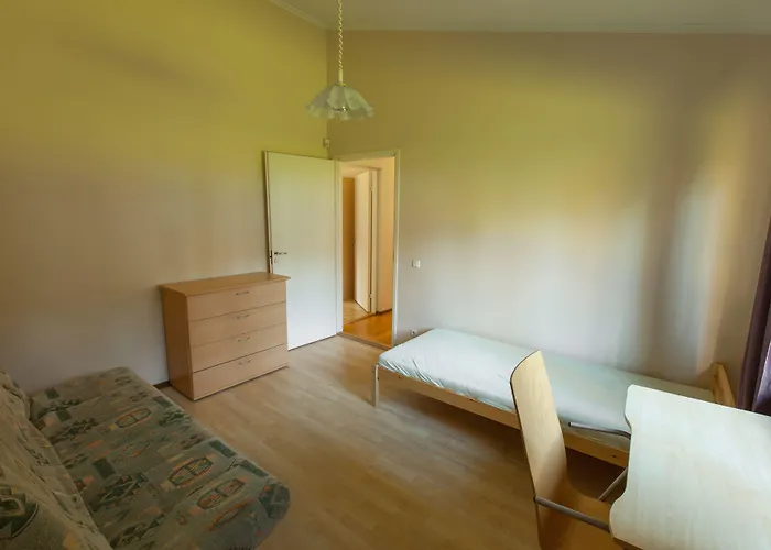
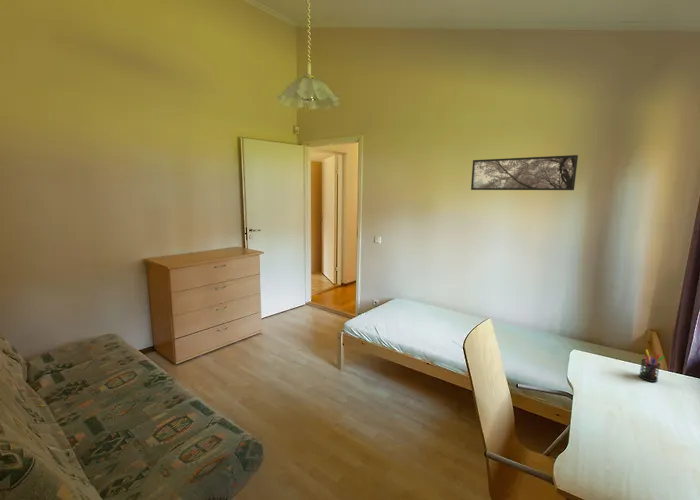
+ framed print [470,154,579,191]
+ pen holder [638,349,665,383]
